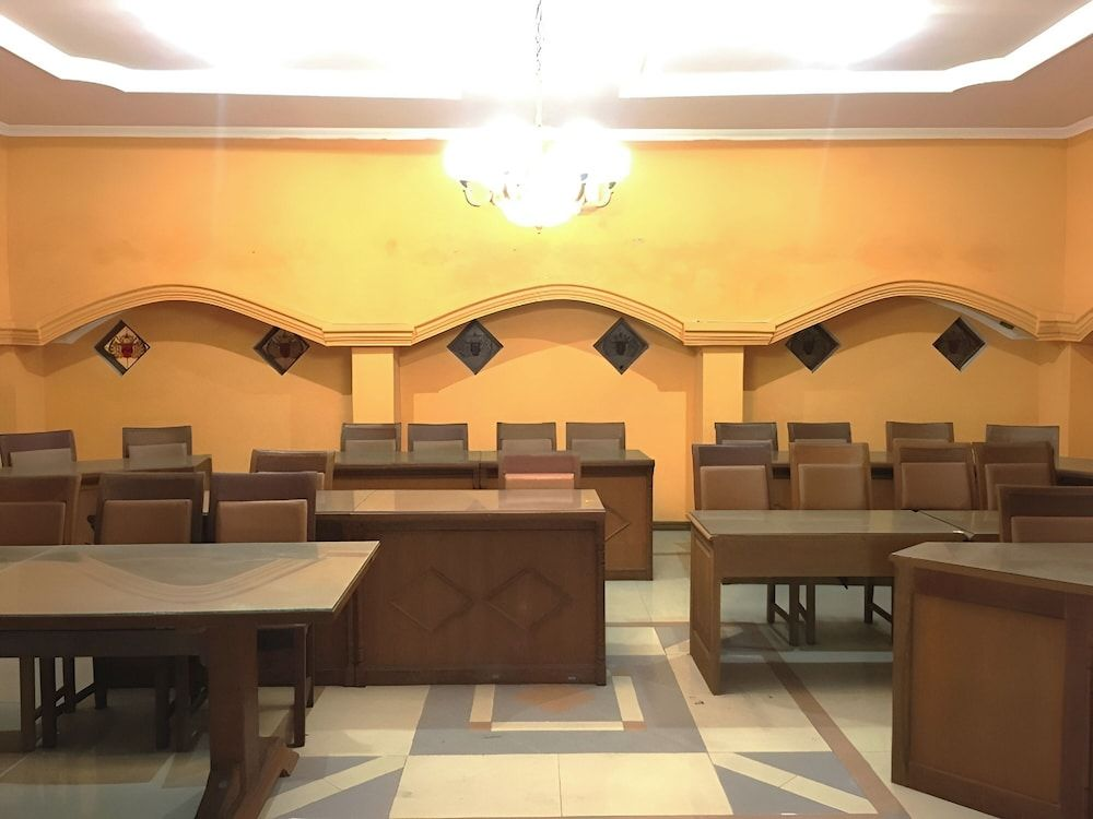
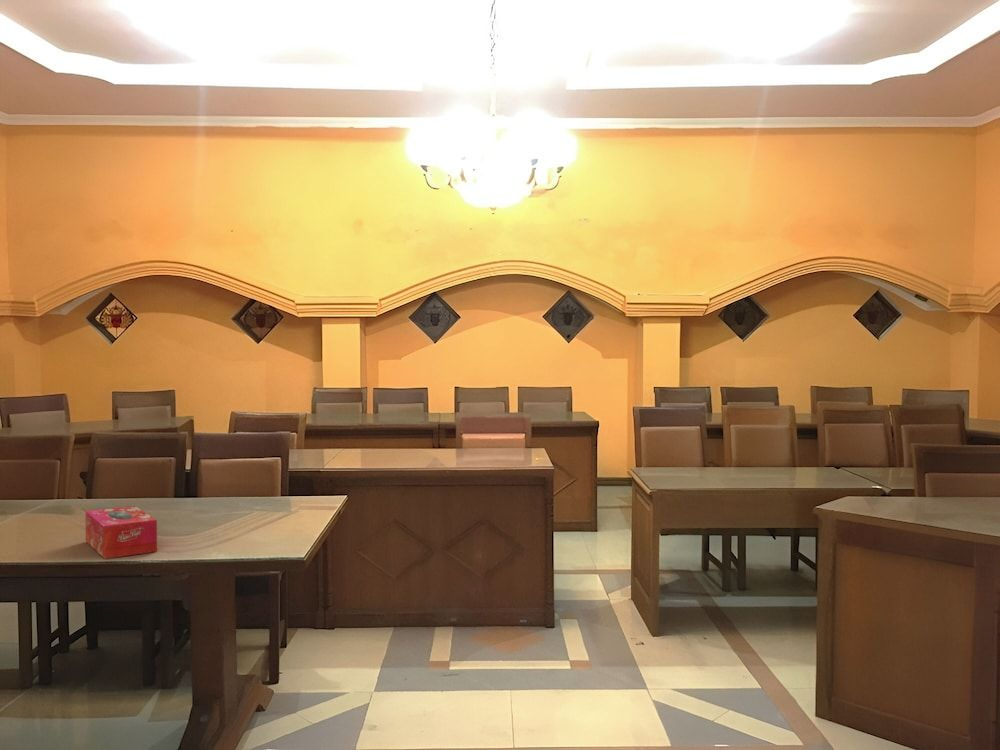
+ tissue box [84,505,158,560]
